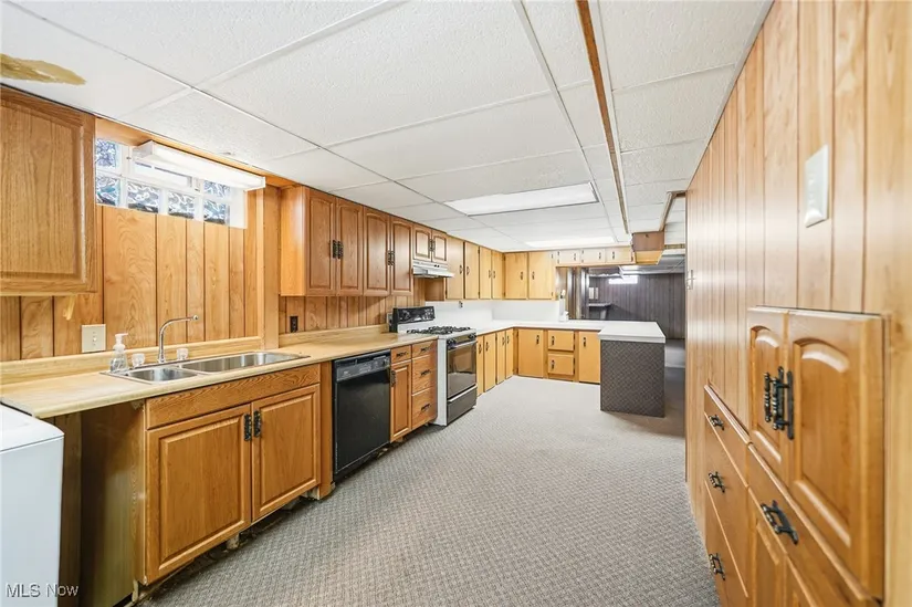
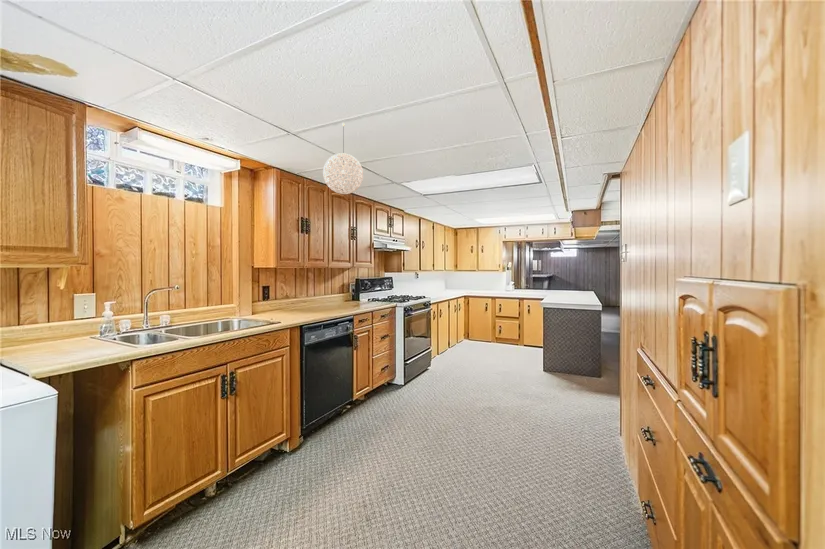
+ pendant light [322,122,364,195]
